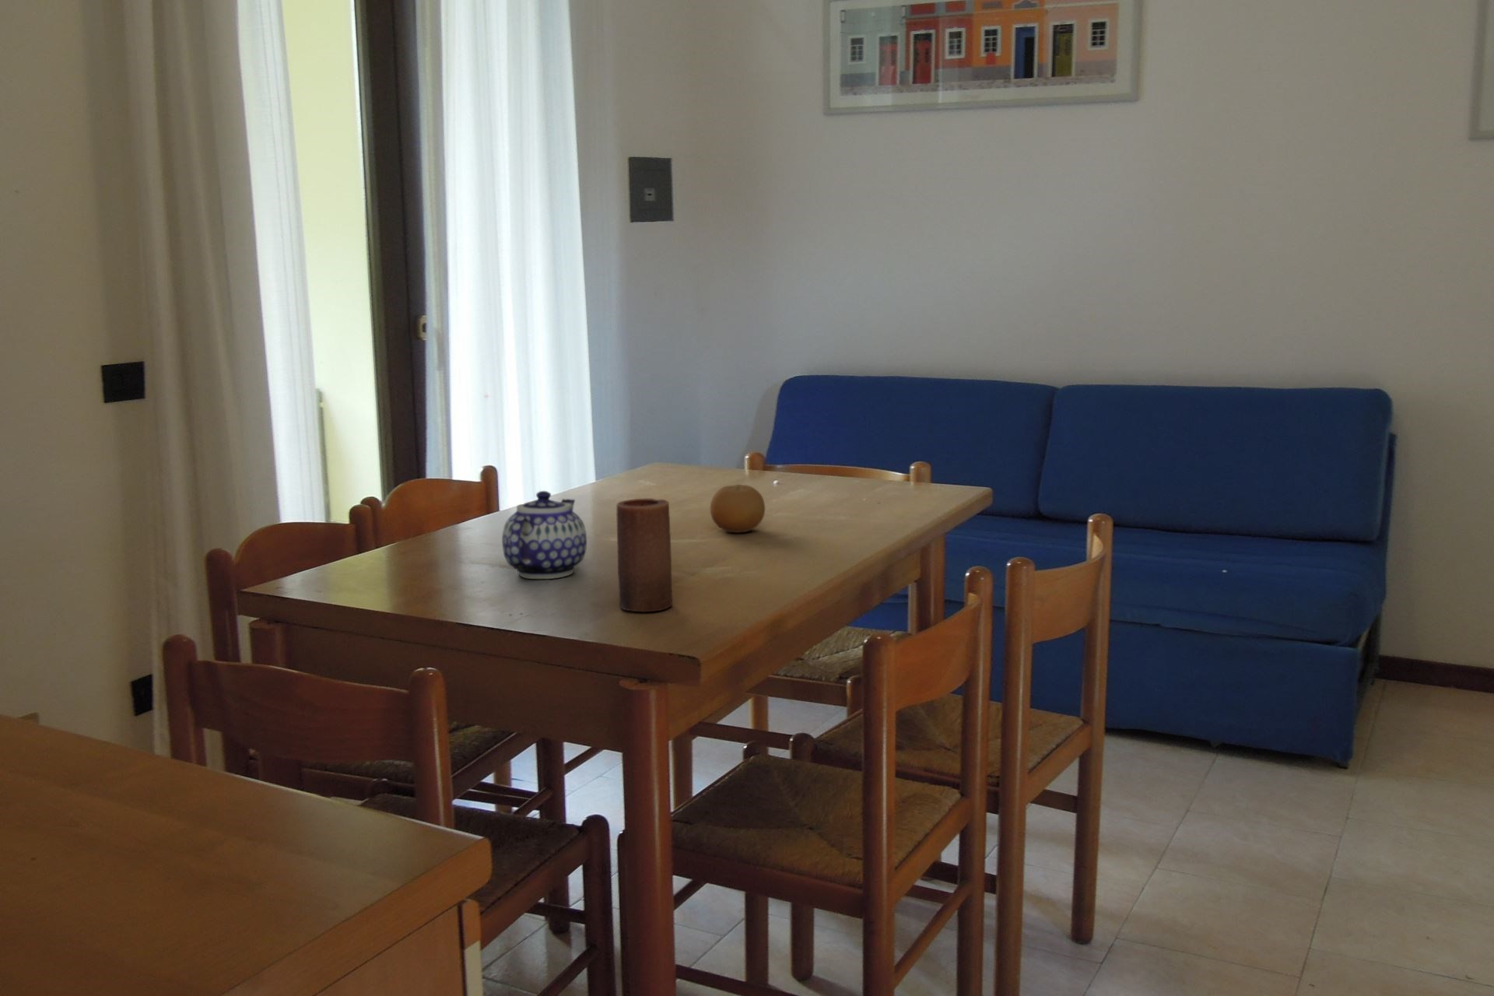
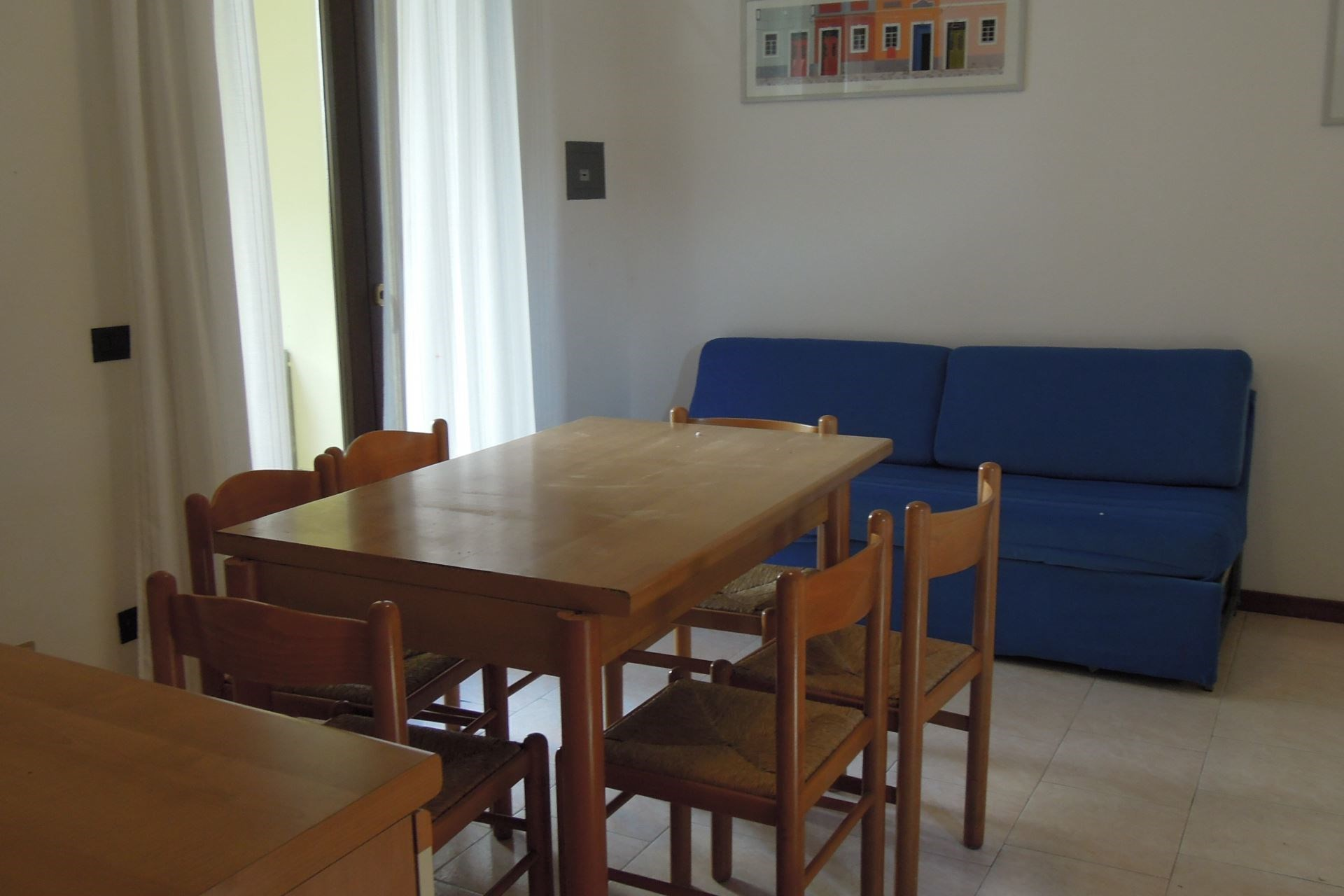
- teapot [501,490,587,579]
- fruit [709,484,766,534]
- candle [616,497,673,612]
